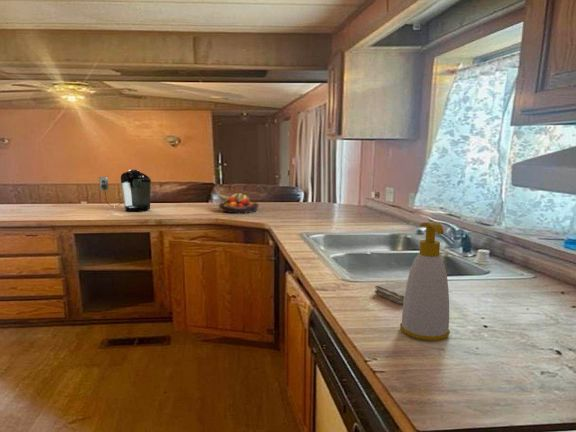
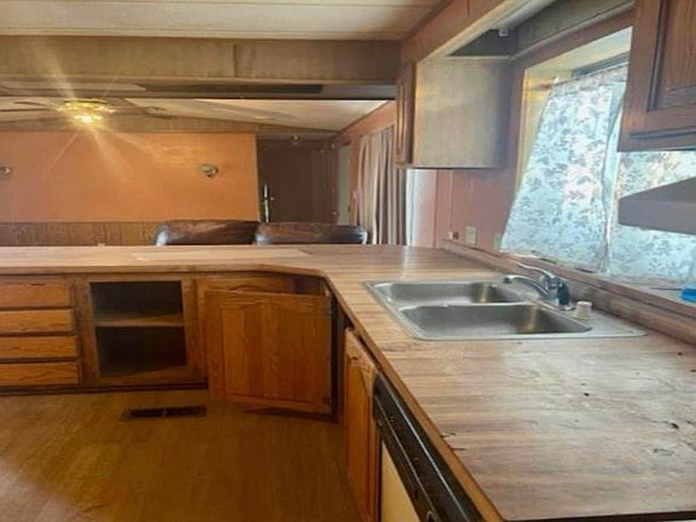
- soap bottle [399,221,451,342]
- coffee maker [98,169,152,213]
- fruit bowl [218,192,260,214]
- washcloth [374,278,408,305]
